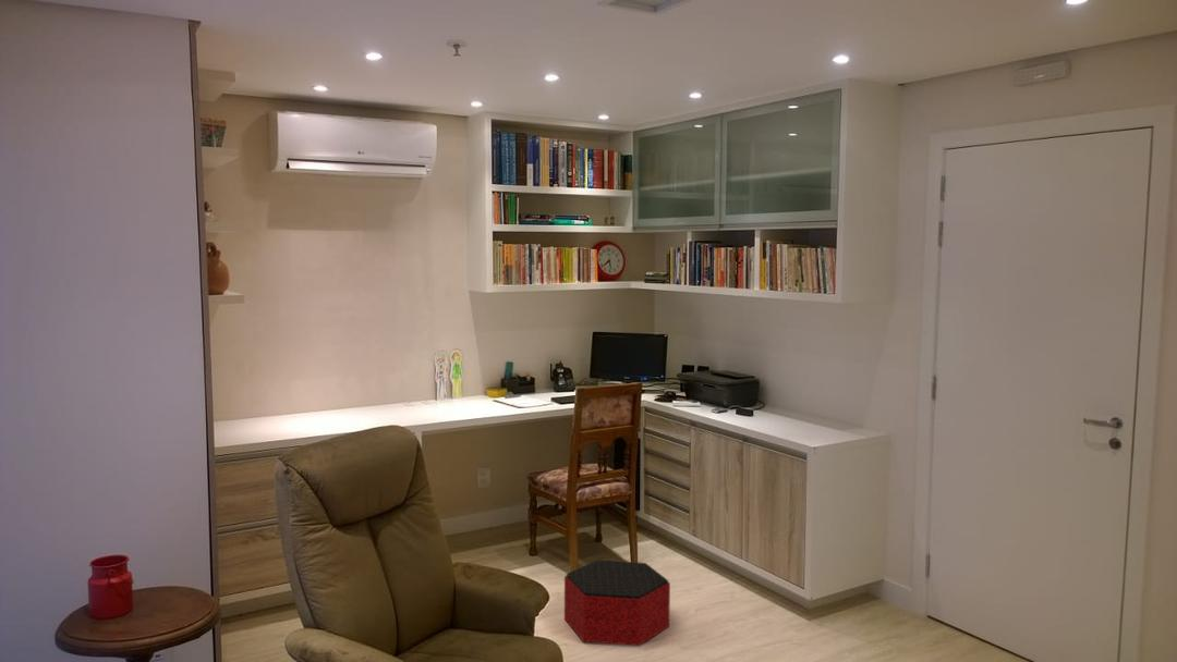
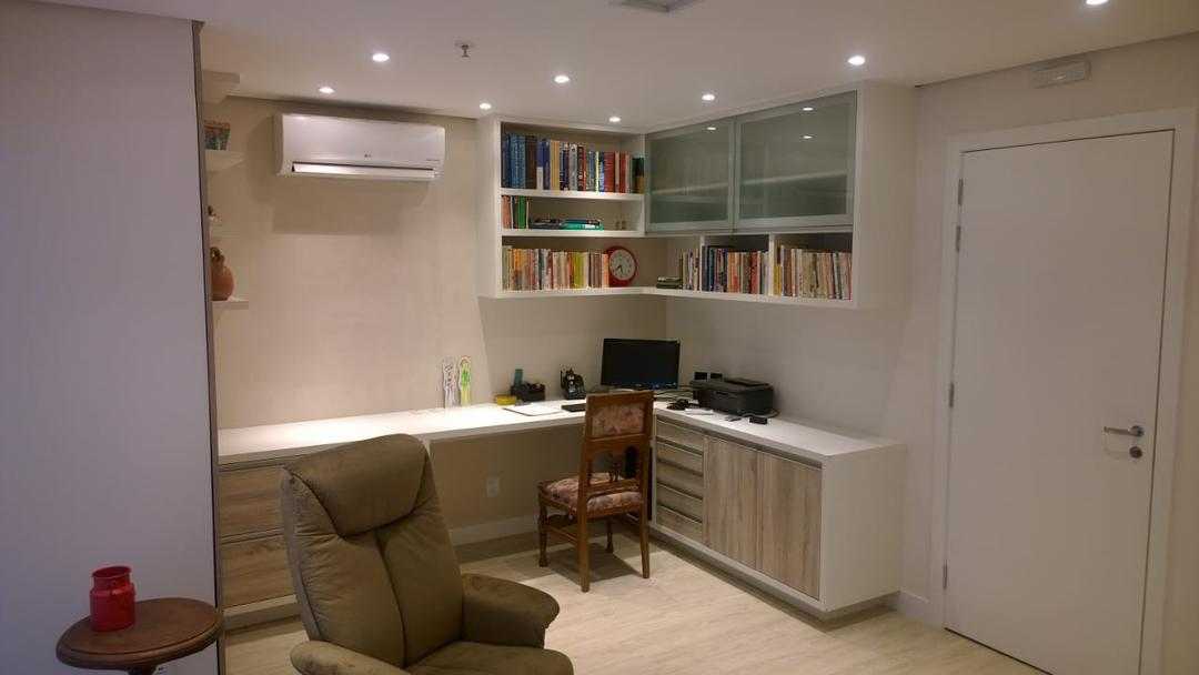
- ottoman [563,559,671,647]
